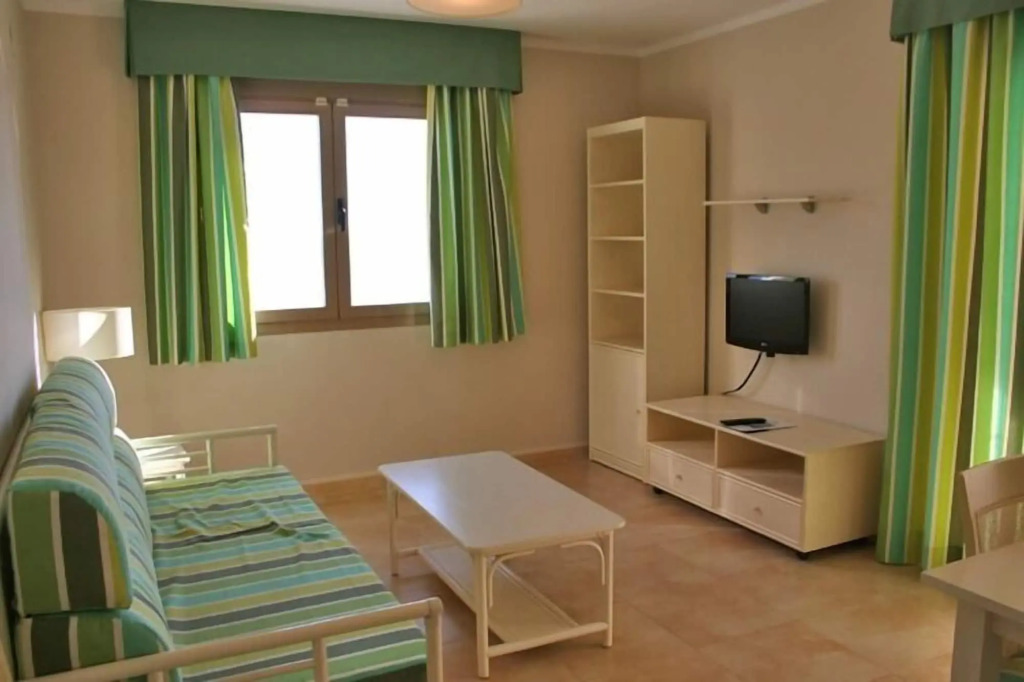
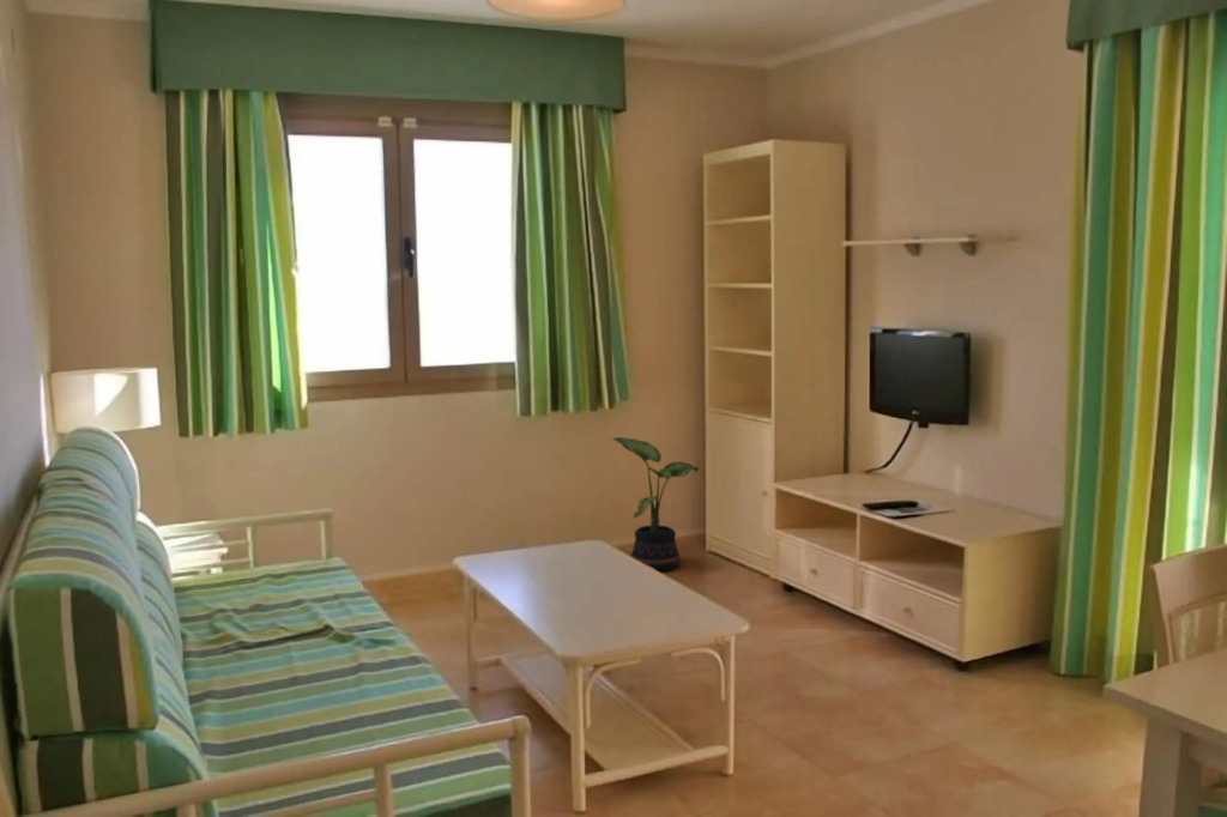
+ potted plant [611,436,700,573]
